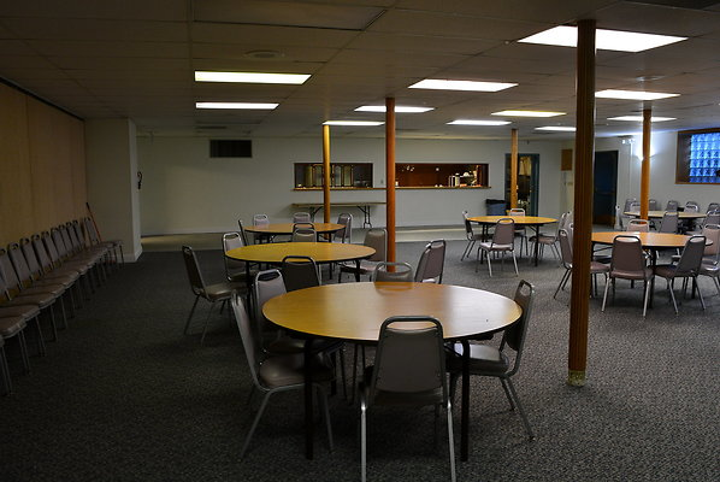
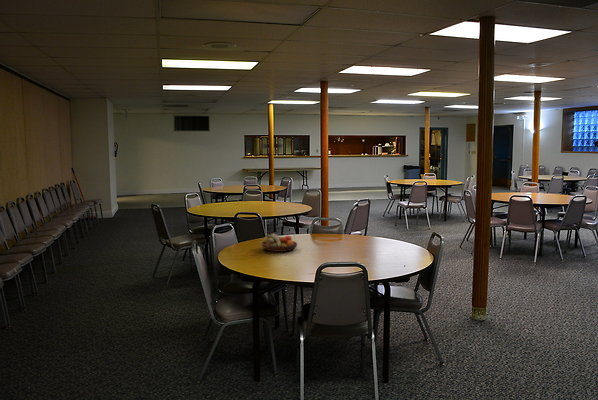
+ fruit bowl [261,233,298,253]
